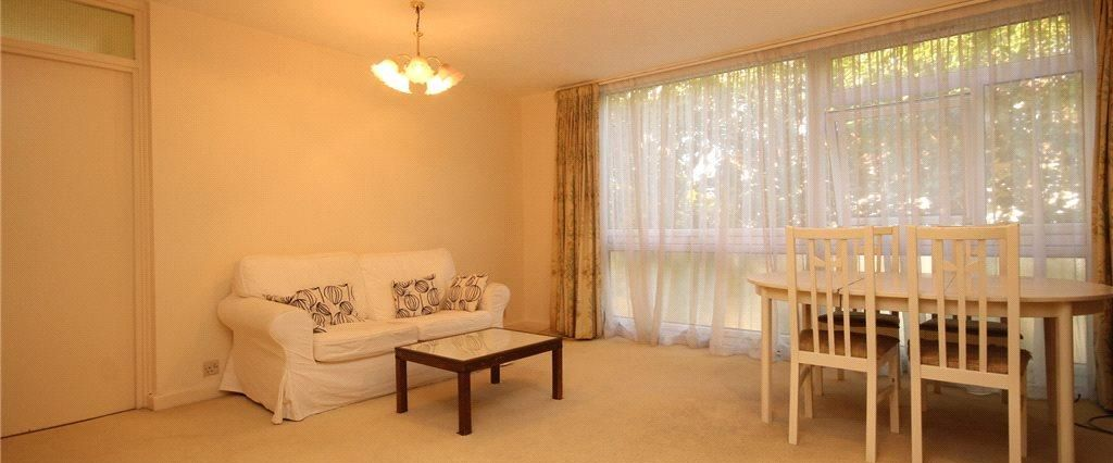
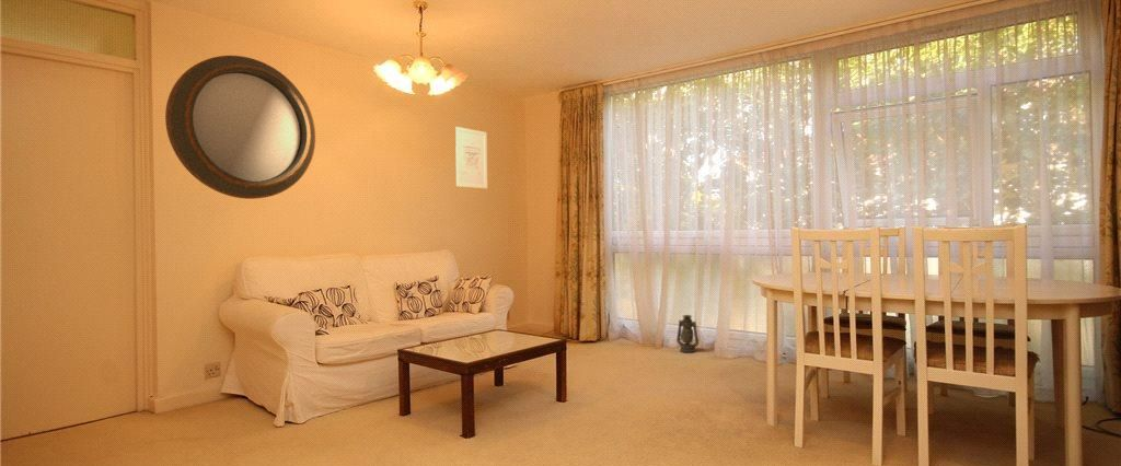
+ home mirror [164,55,316,200]
+ wall art [454,126,488,189]
+ lantern [675,314,701,353]
